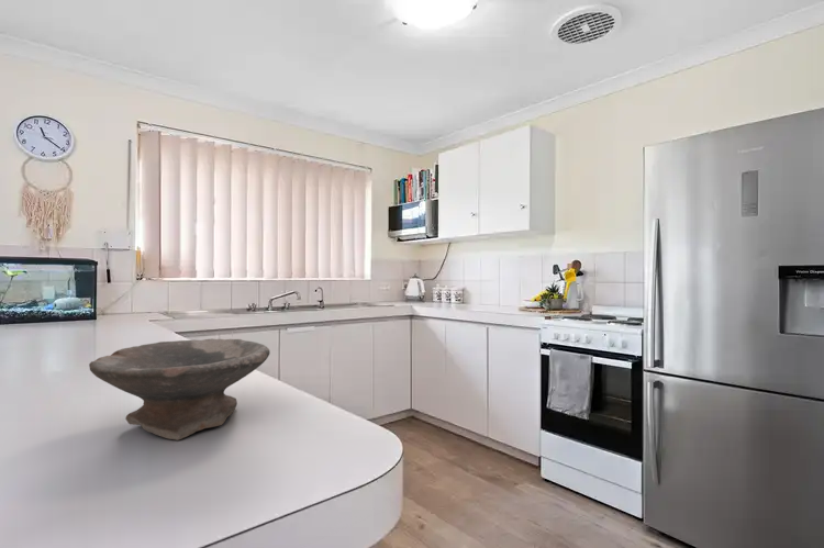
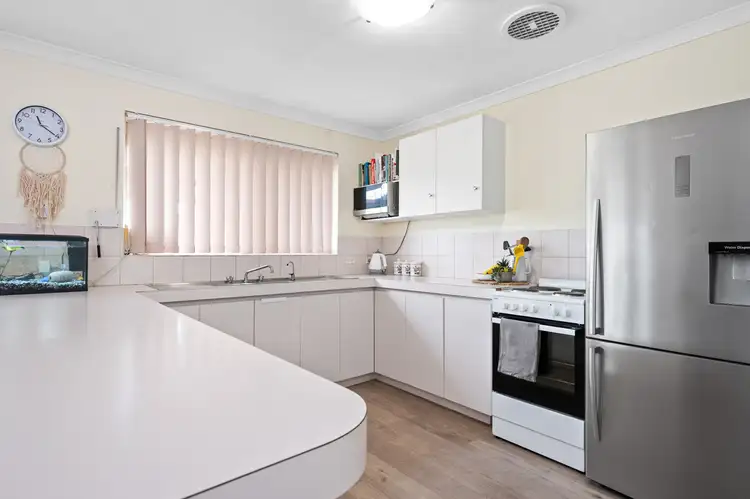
- bowl [88,338,271,441]
